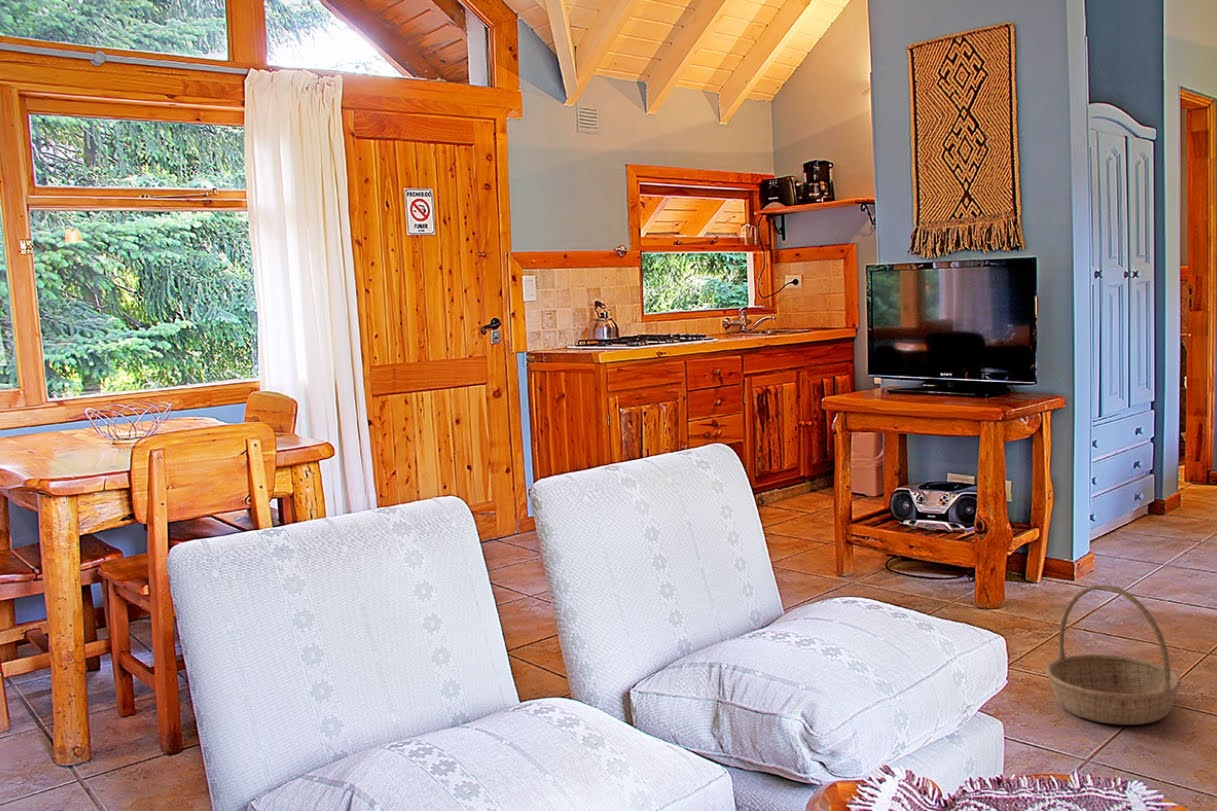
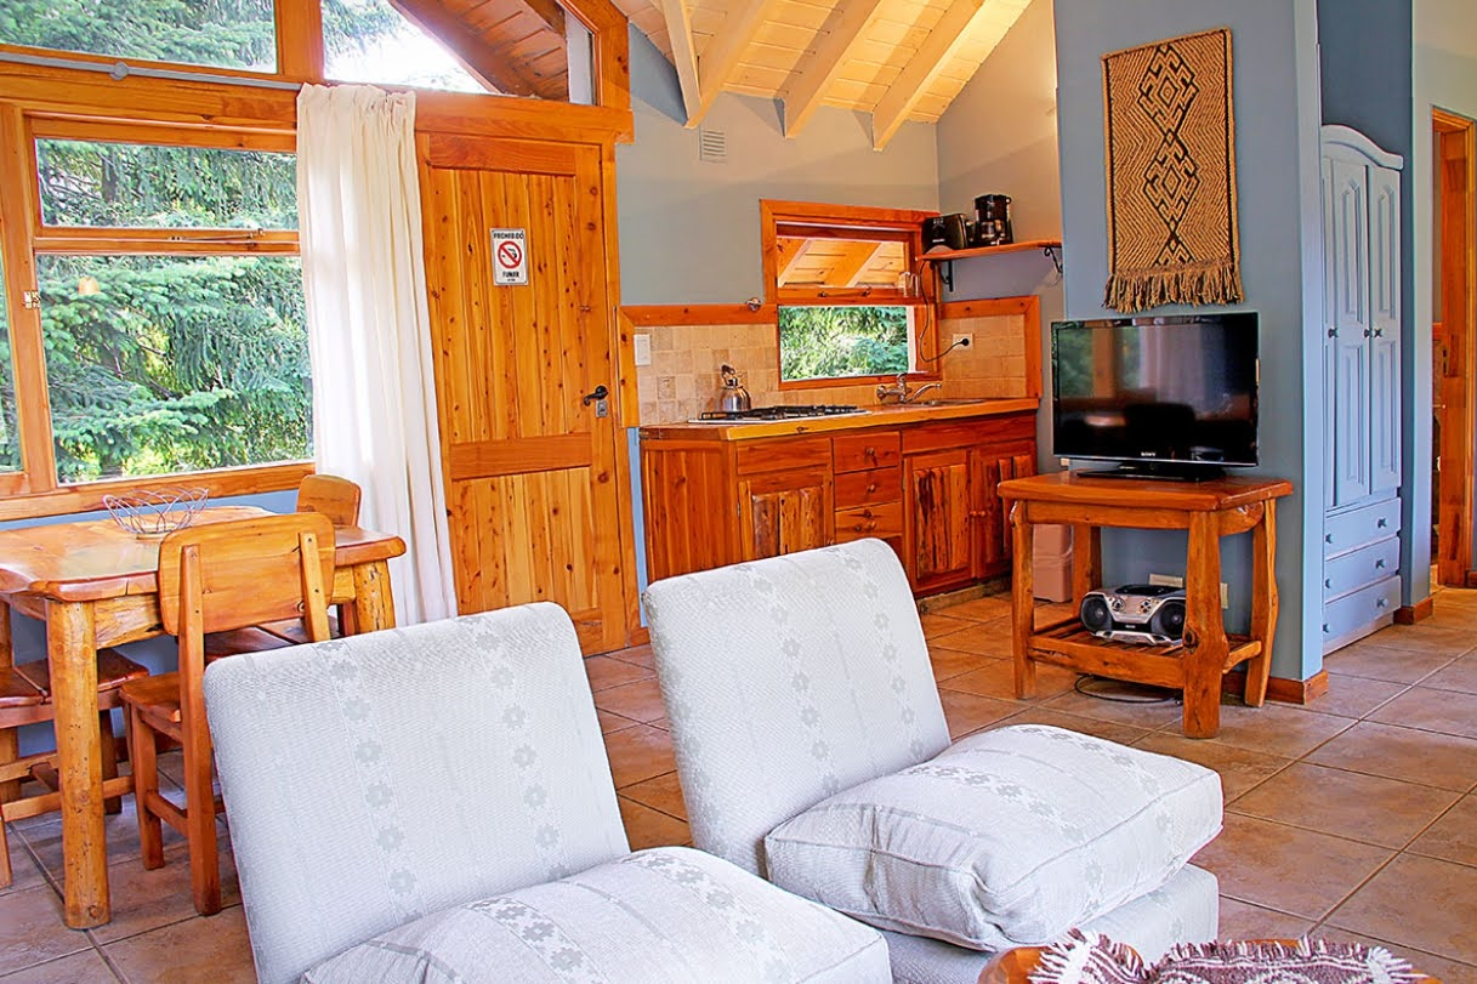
- basket [1045,584,1182,726]
